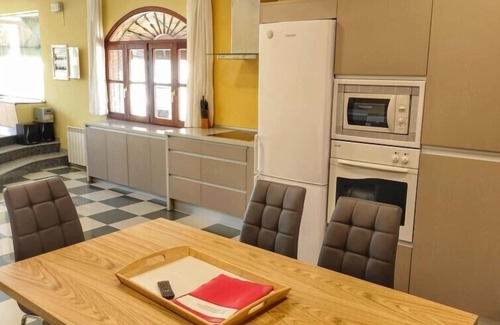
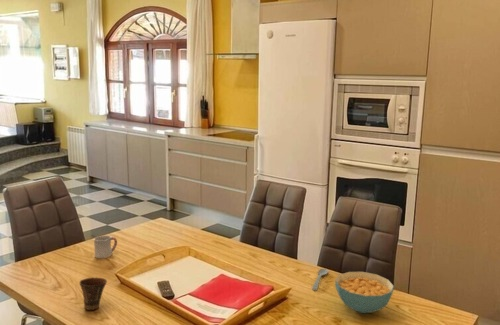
+ spoon [311,268,329,291]
+ cup [93,235,118,259]
+ cereal bowl [334,271,395,314]
+ cup [79,277,108,311]
